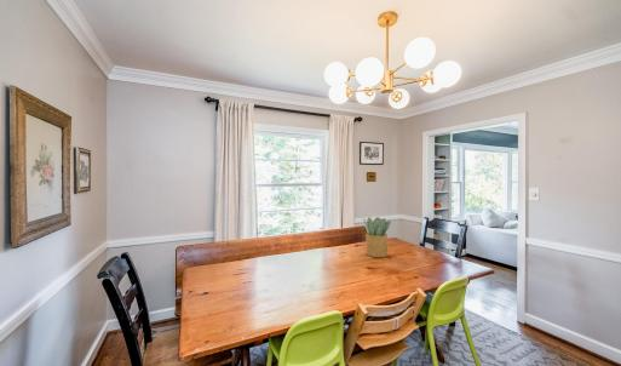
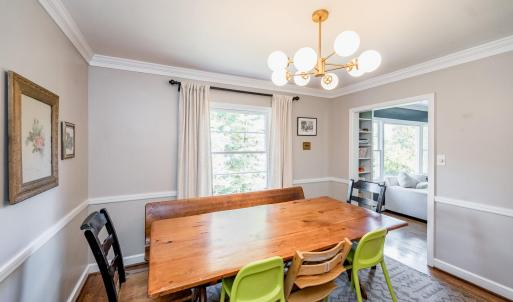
- potted plant [362,216,392,258]
